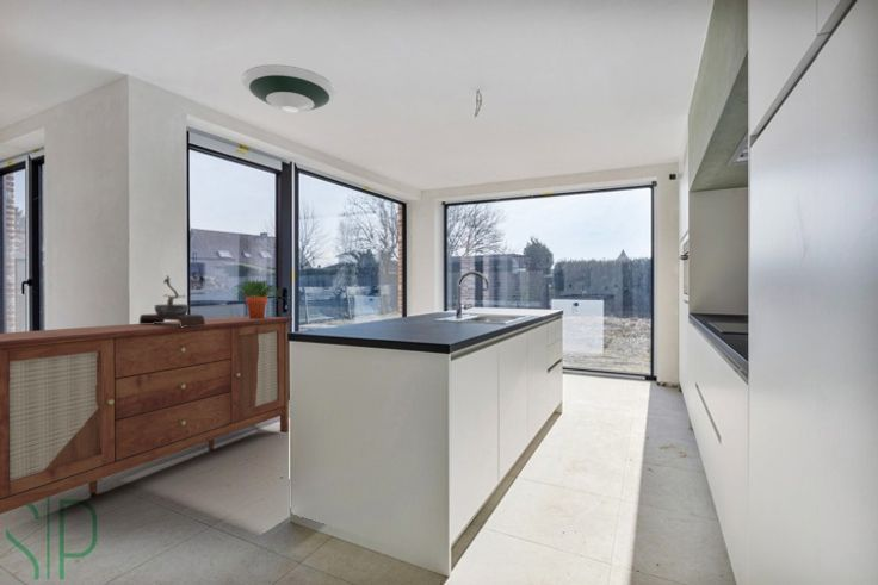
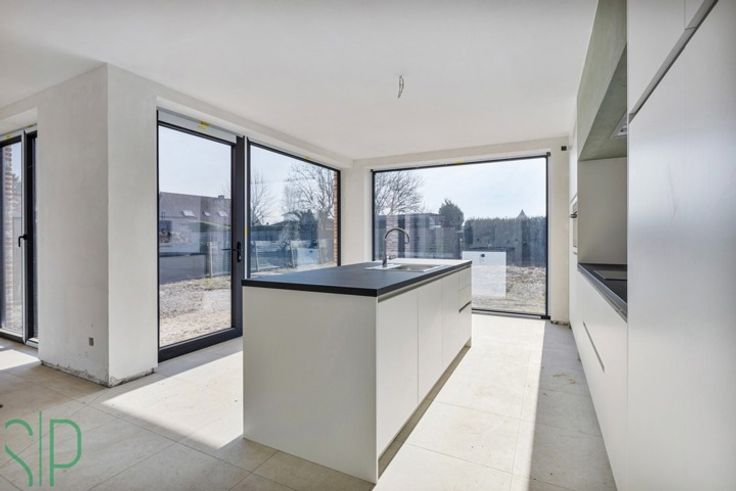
- bonsai tree [138,274,205,328]
- sideboard [0,315,293,515]
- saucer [241,63,338,113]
- potted plant [231,279,280,318]
